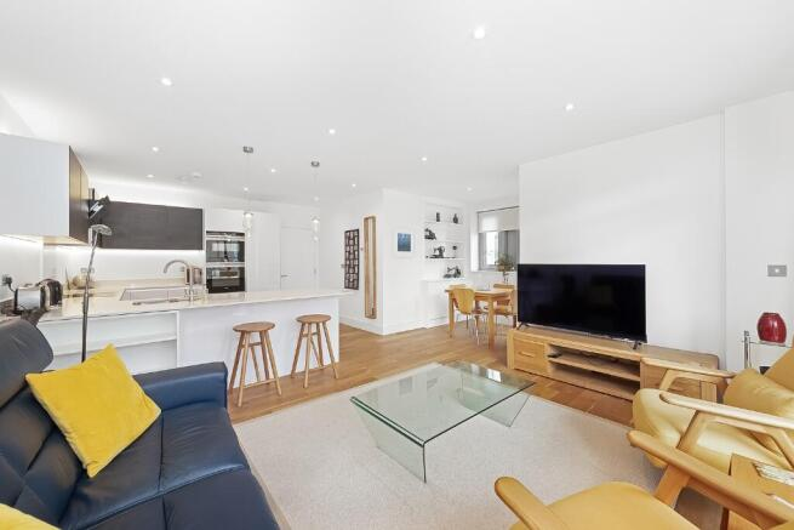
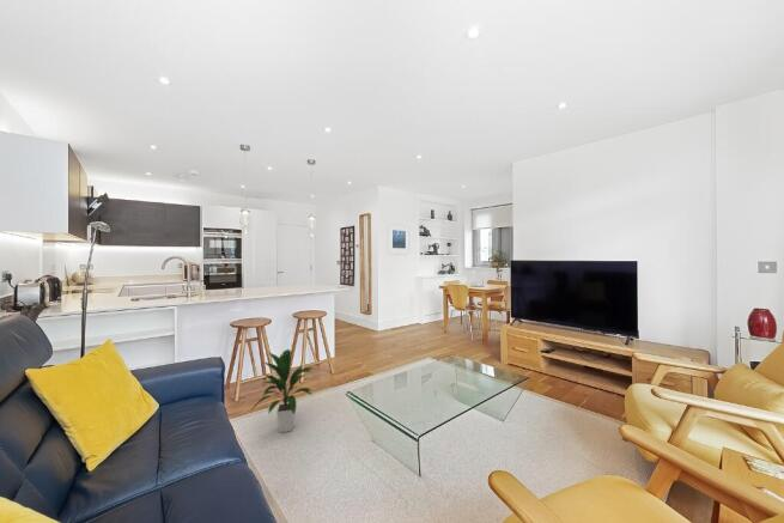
+ indoor plant [251,348,315,433]
